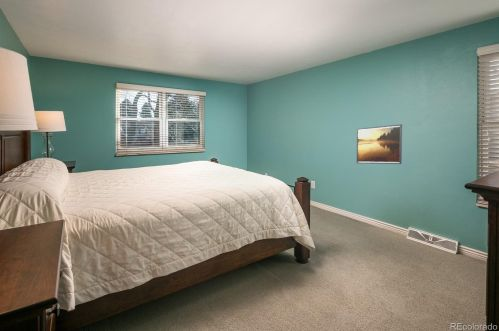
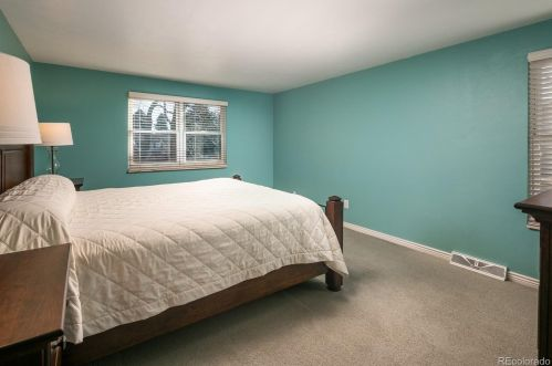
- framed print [356,123,403,165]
